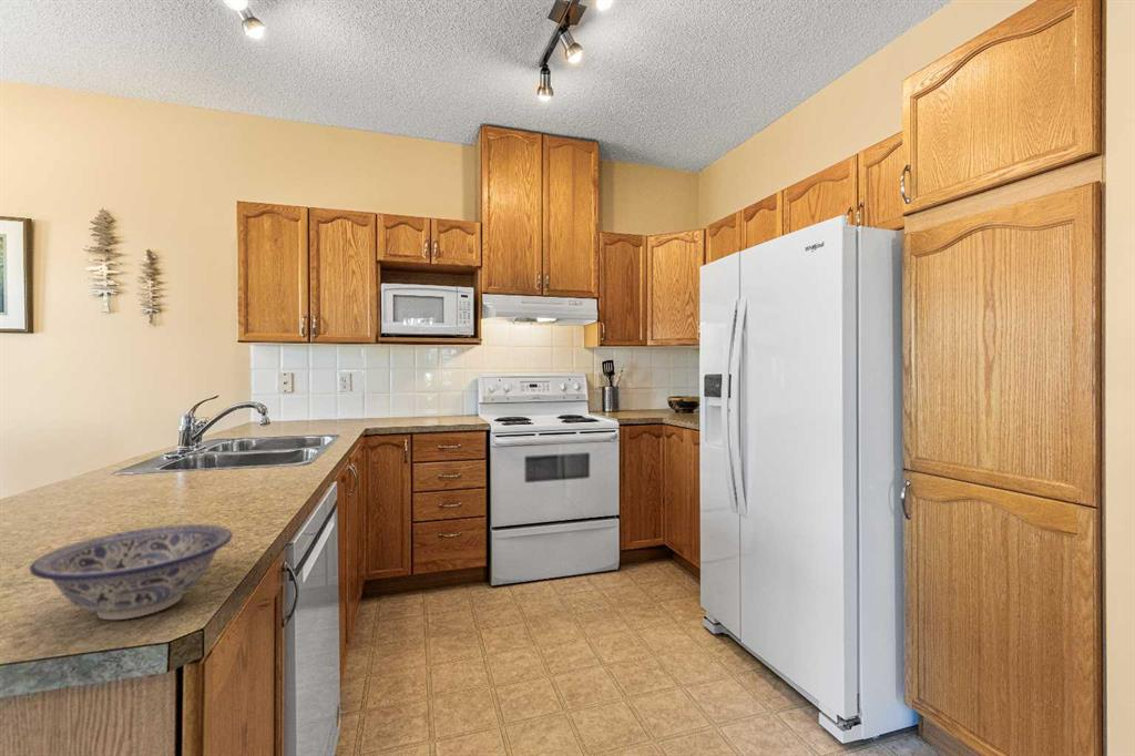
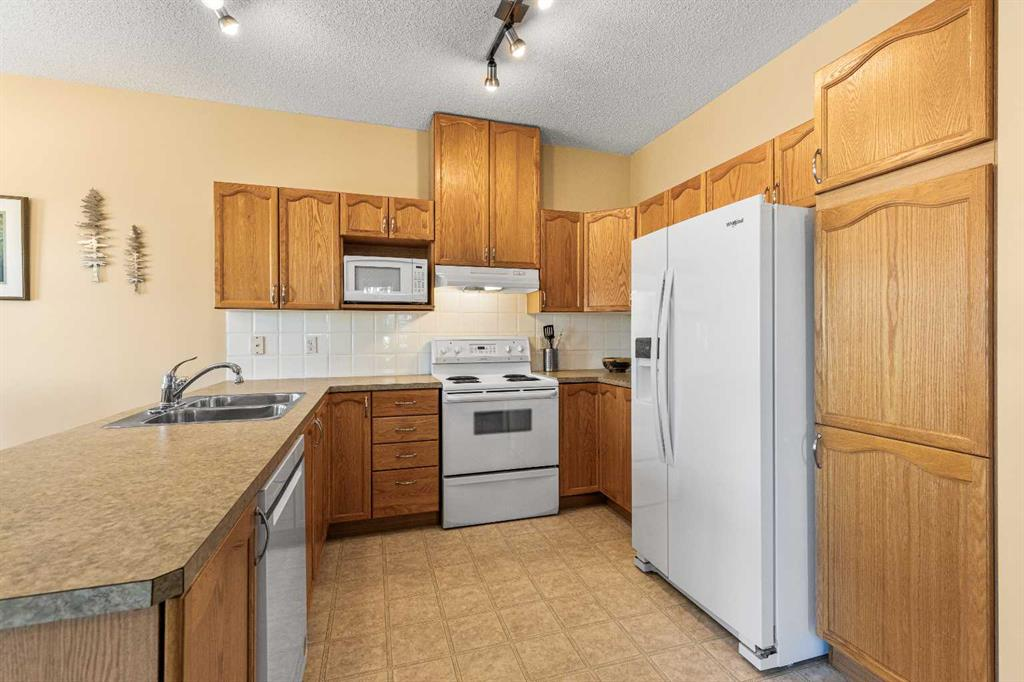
- bowl [29,523,234,621]
